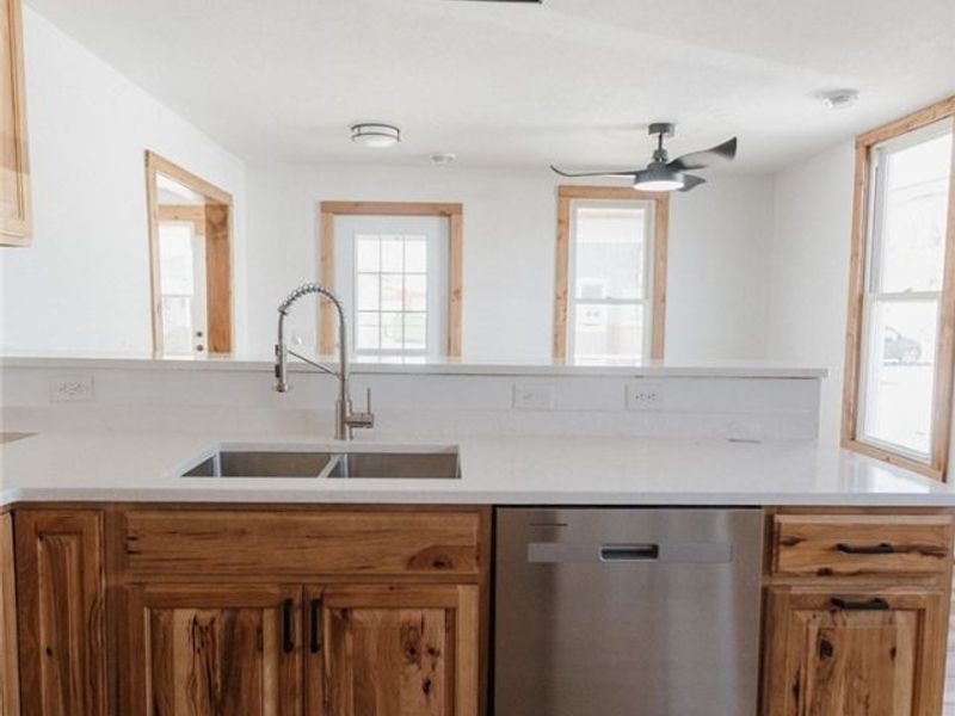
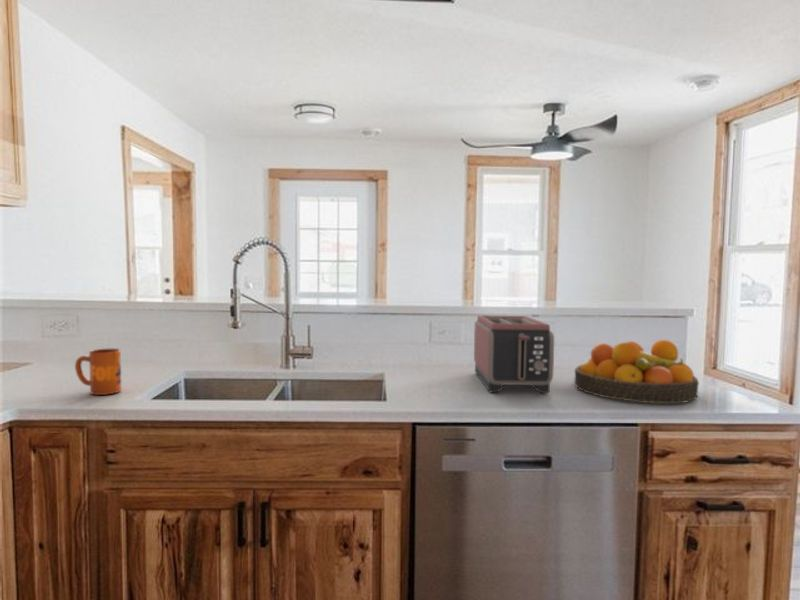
+ mug [74,348,123,396]
+ fruit bowl [573,339,700,405]
+ toaster [473,314,555,394]
